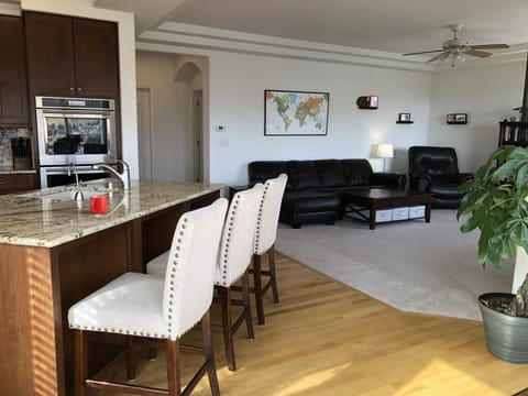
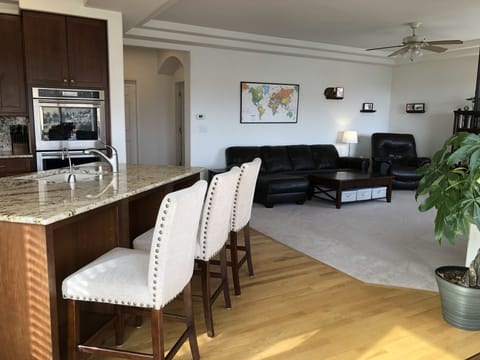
- mug [89,195,109,215]
